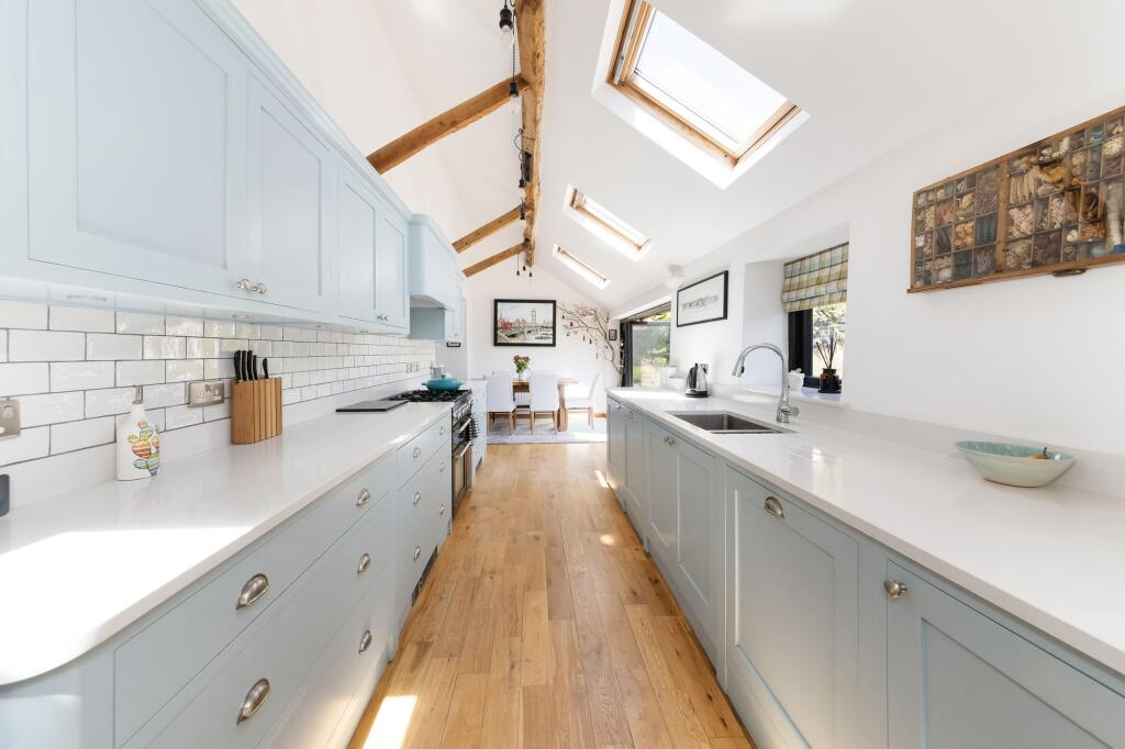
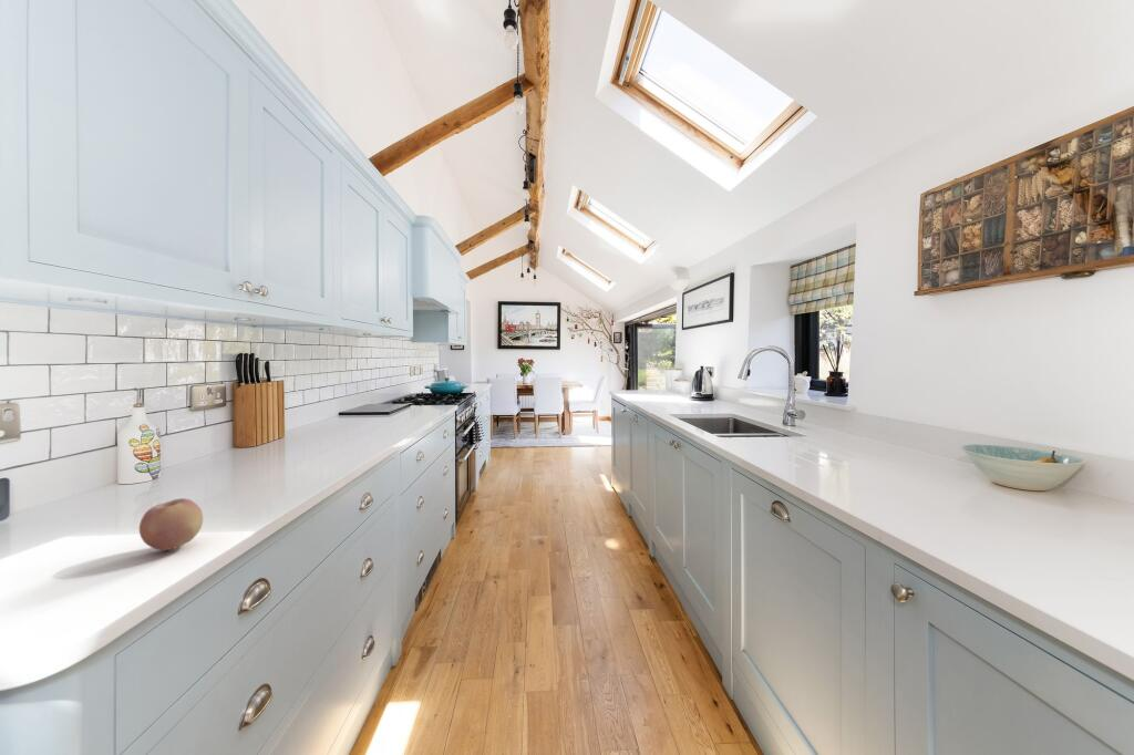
+ fruit [138,497,204,551]
